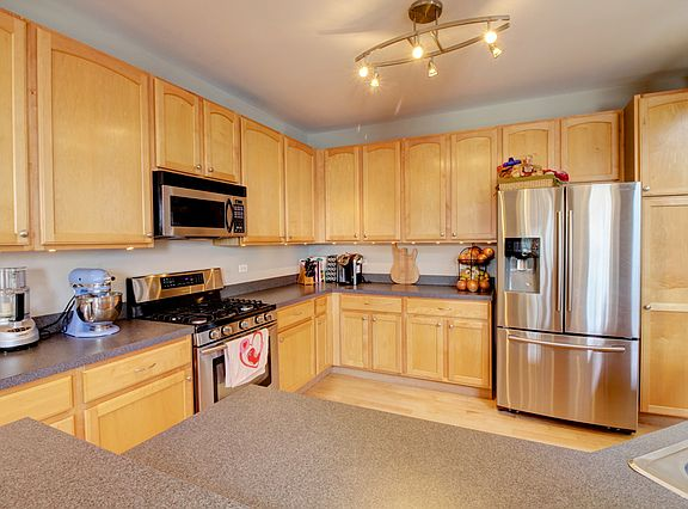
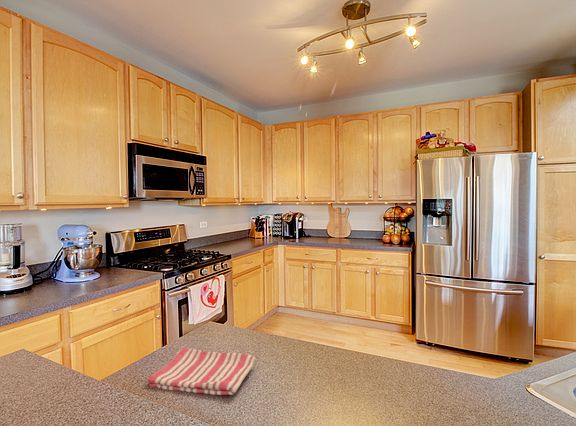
+ dish towel [147,346,256,396]
